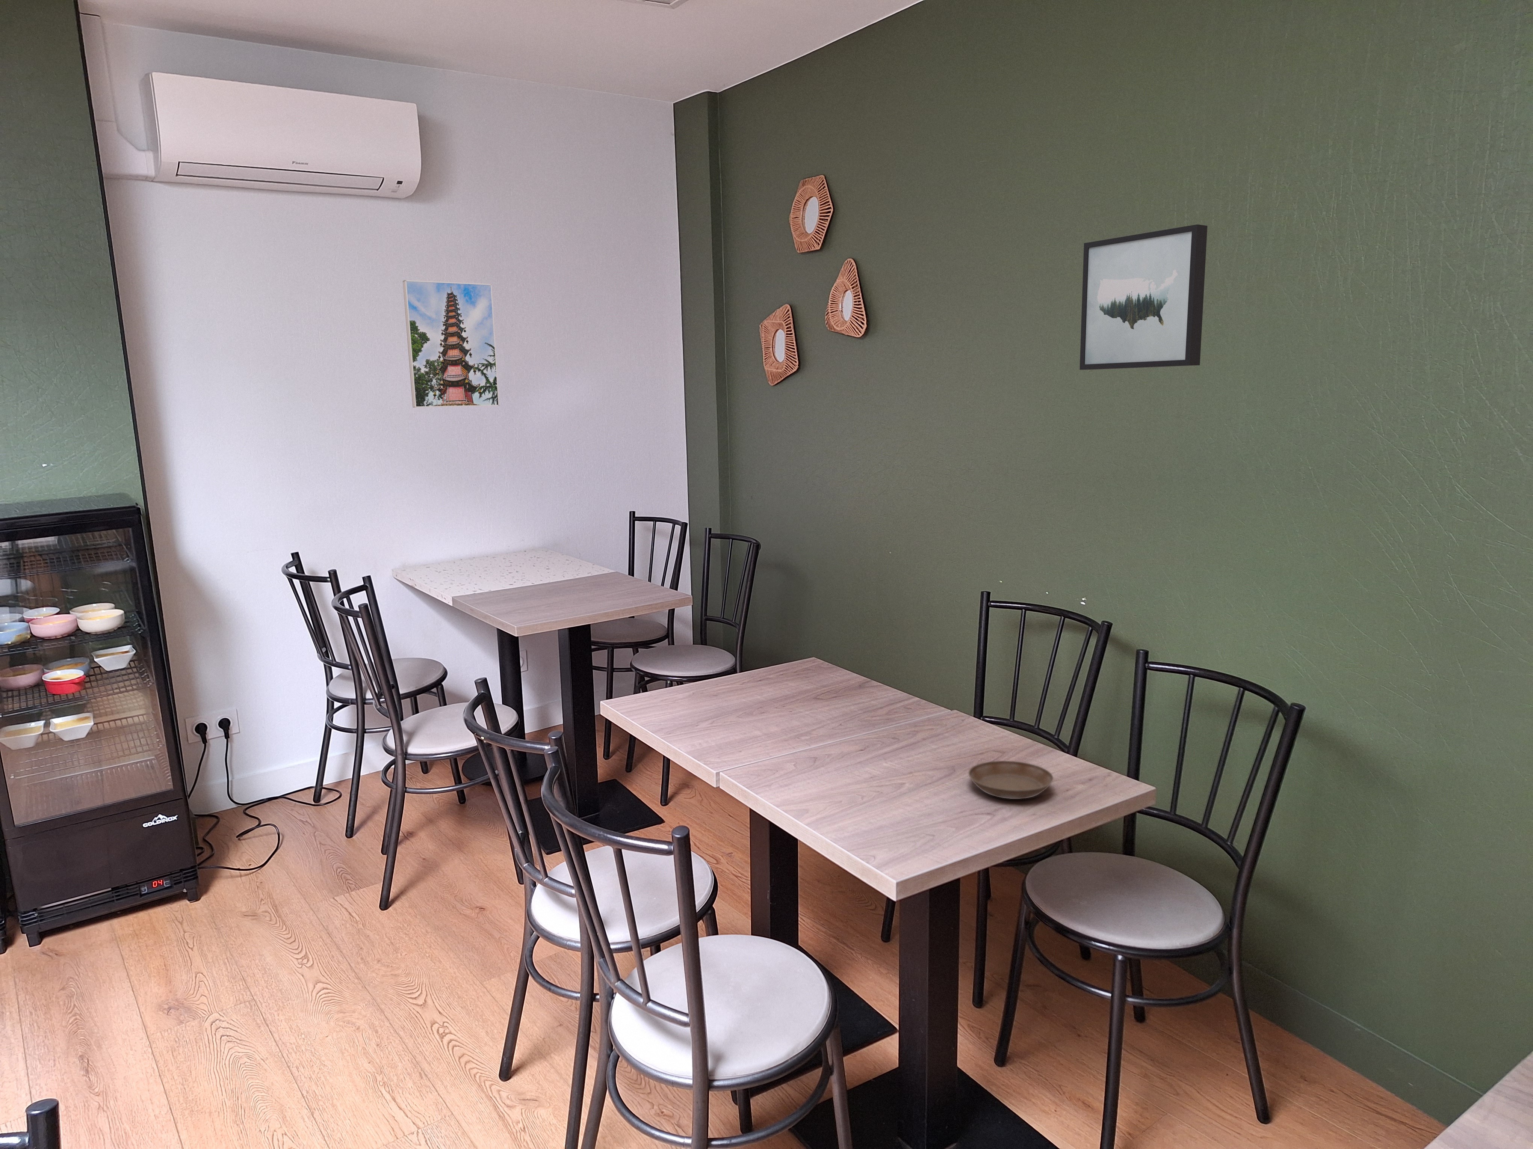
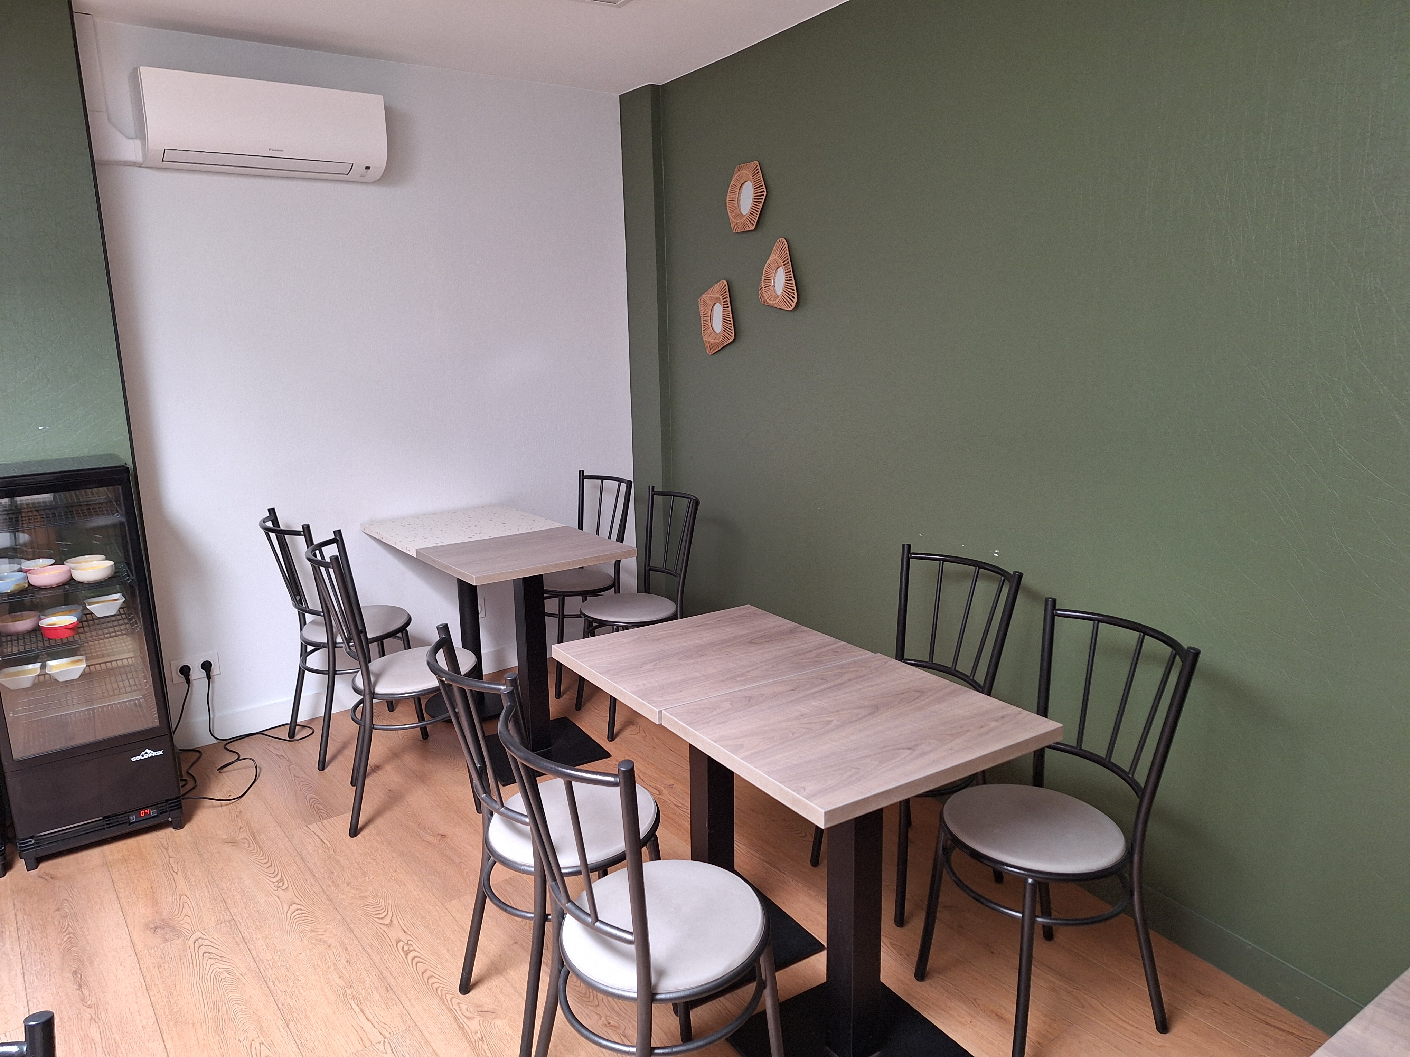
- wall art [1079,224,1207,371]
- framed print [402,280,500,408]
- saucer [968,760,1054,799]
